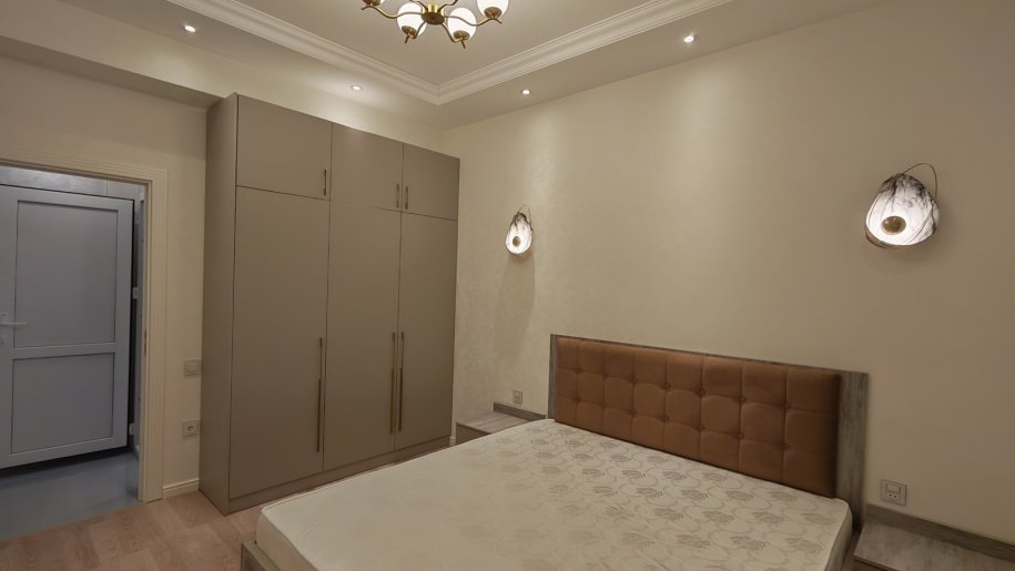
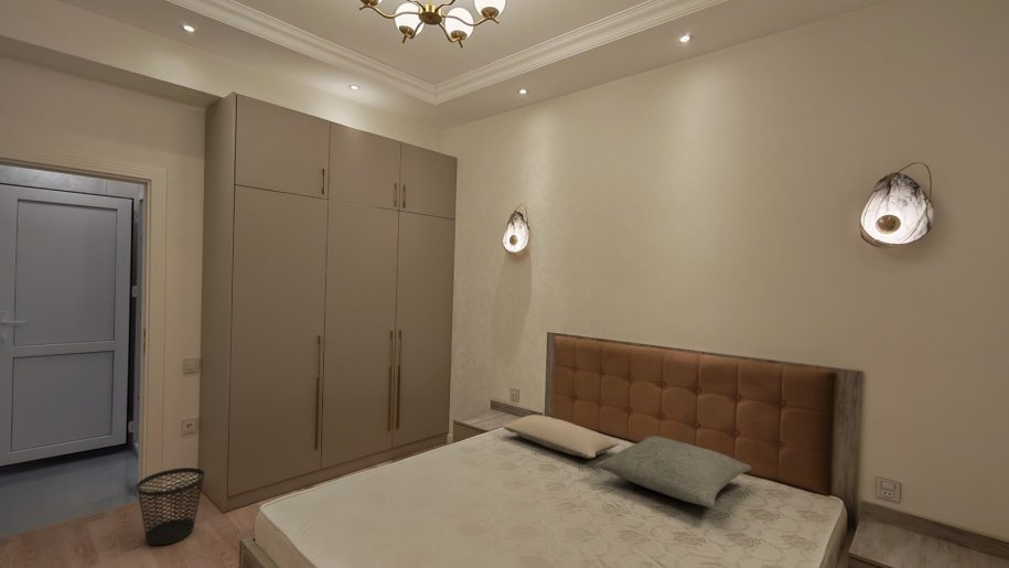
+ pillow [594,435,752,508]
+ wastebasket [136,467,205,546]
+ pillow [501,414,620,460]
